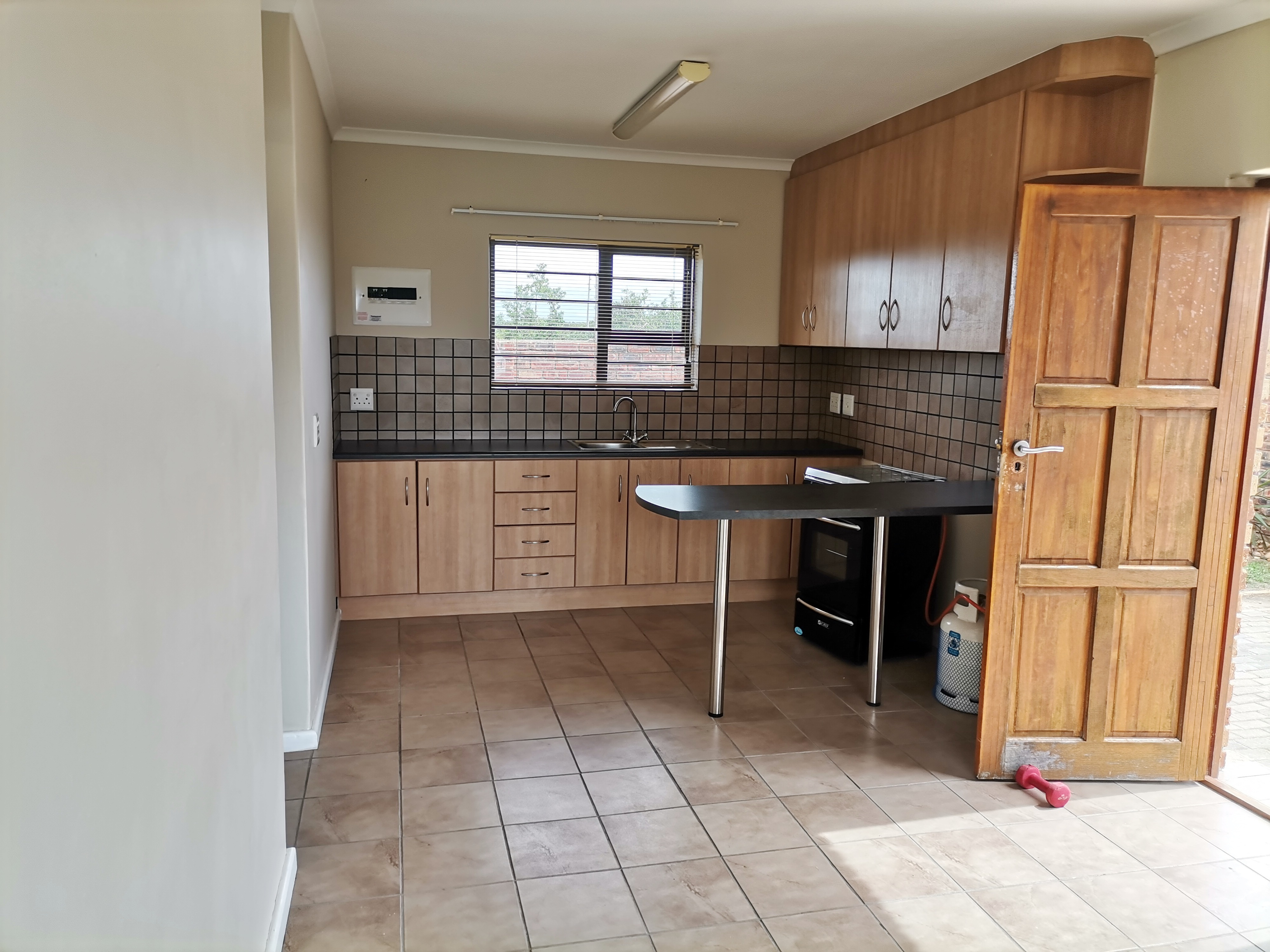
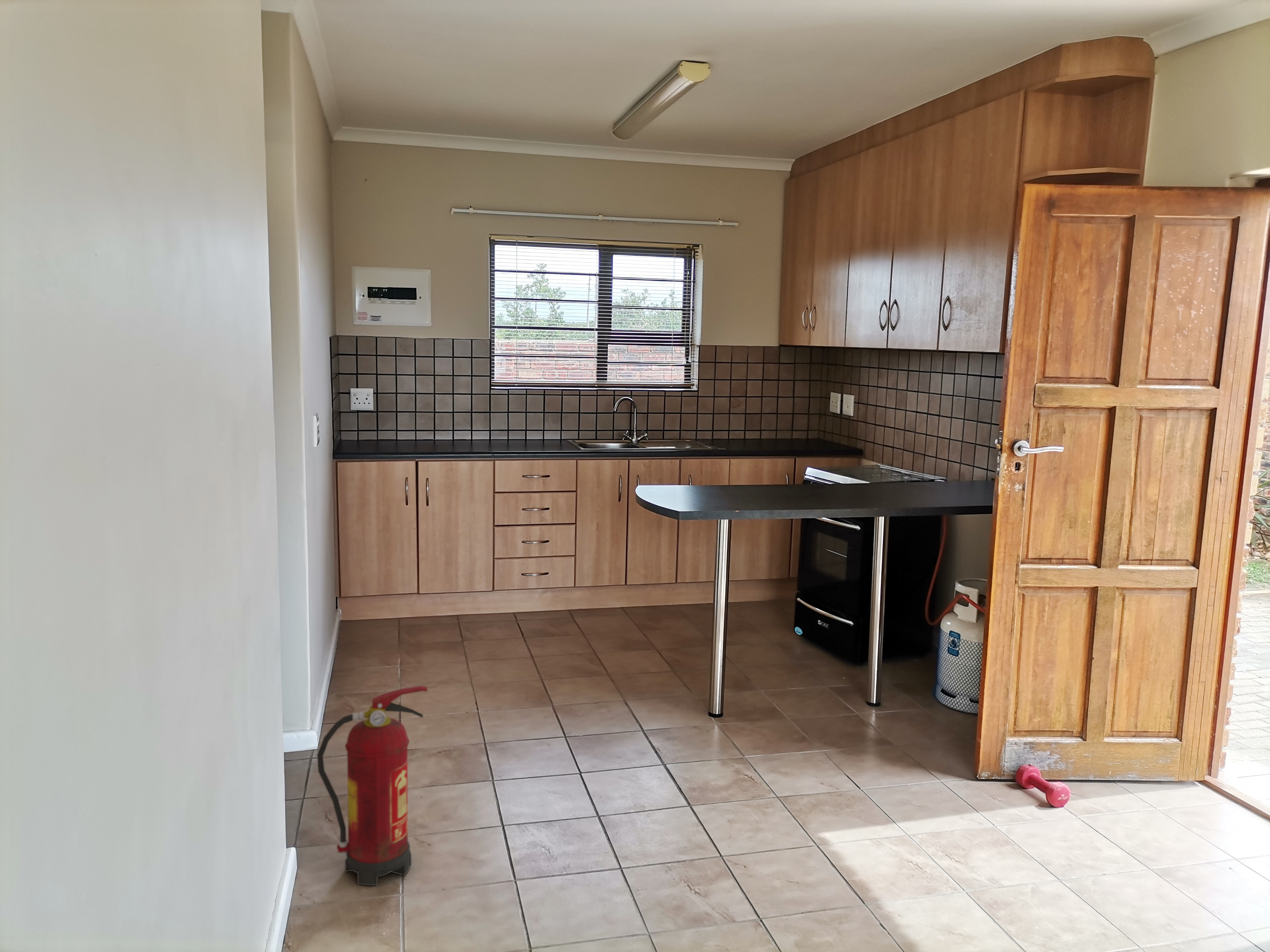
+ fire extinguisher [317,685,428,886]
